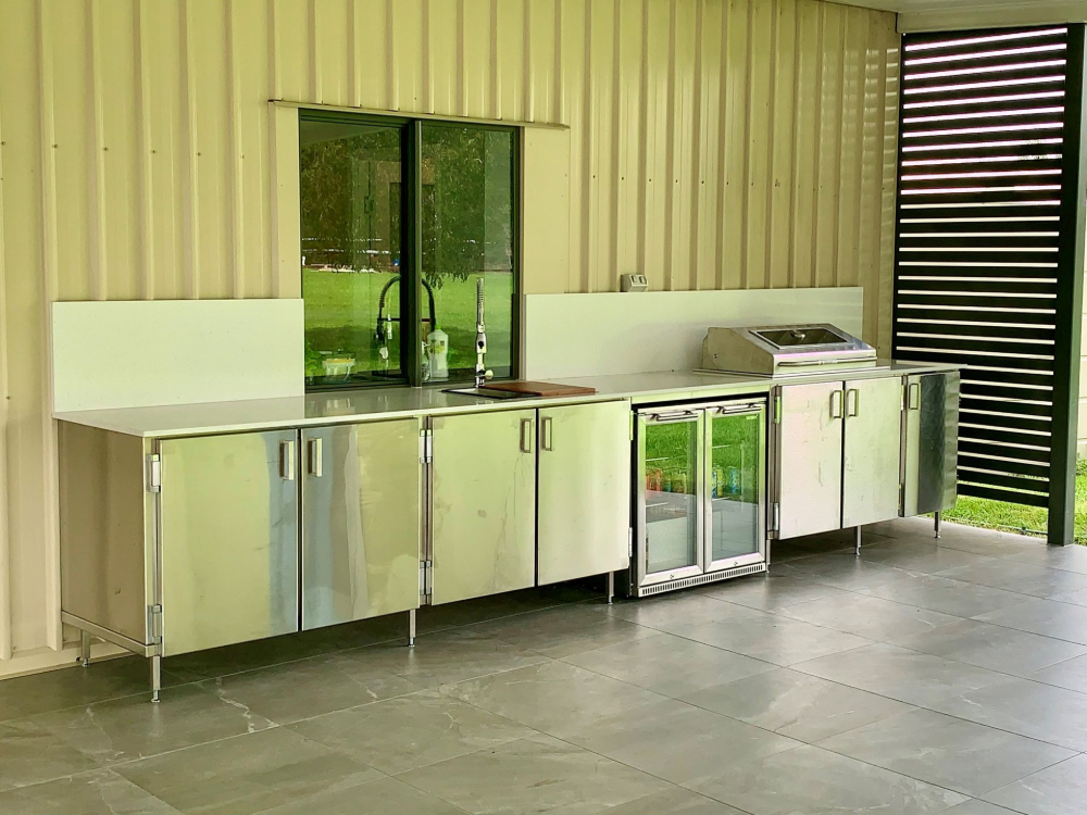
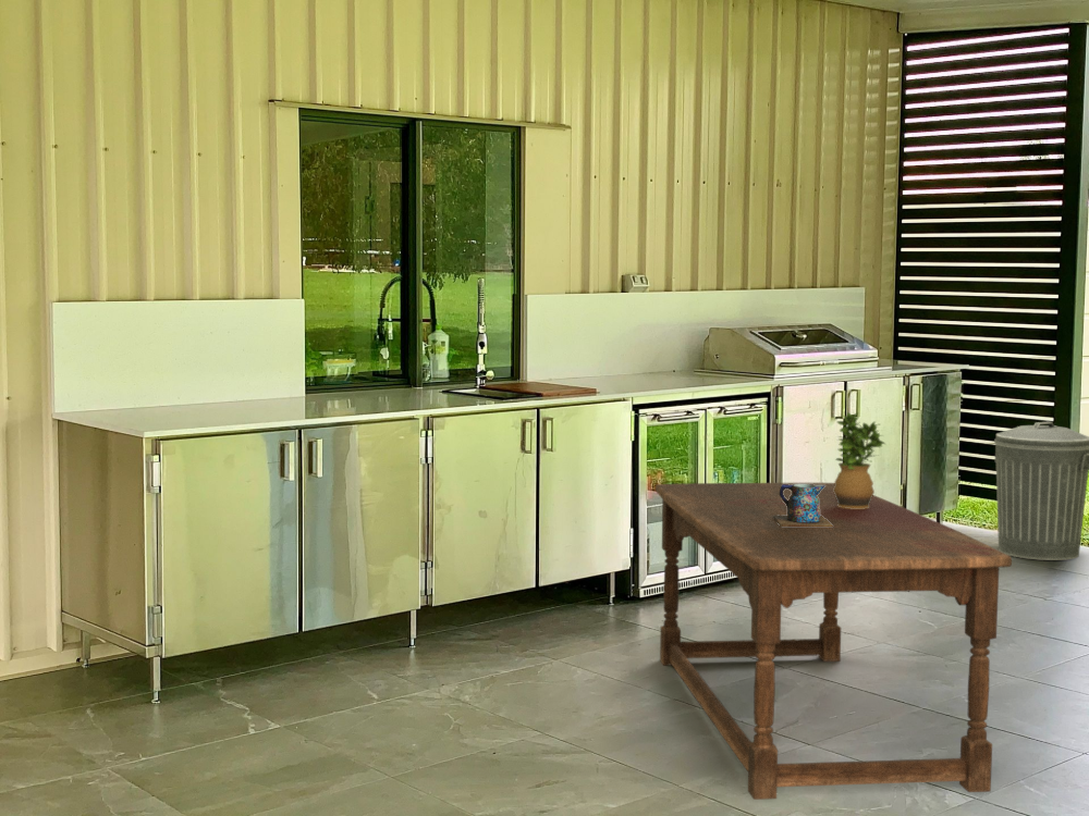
+ pitcher [773,484,833,527]
+ dining table [654,482,1013,801]
+ trash can [993,421,1089,561]
+ potted plant [833,411,886,509]
